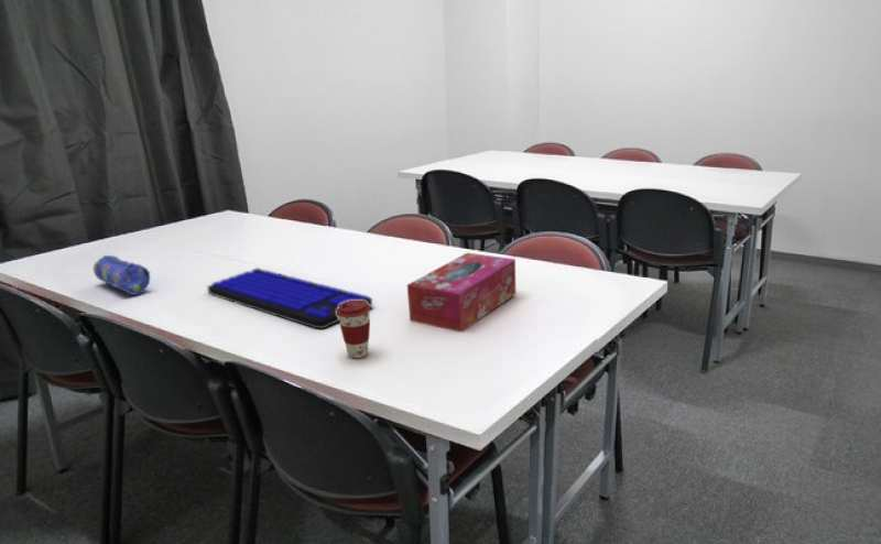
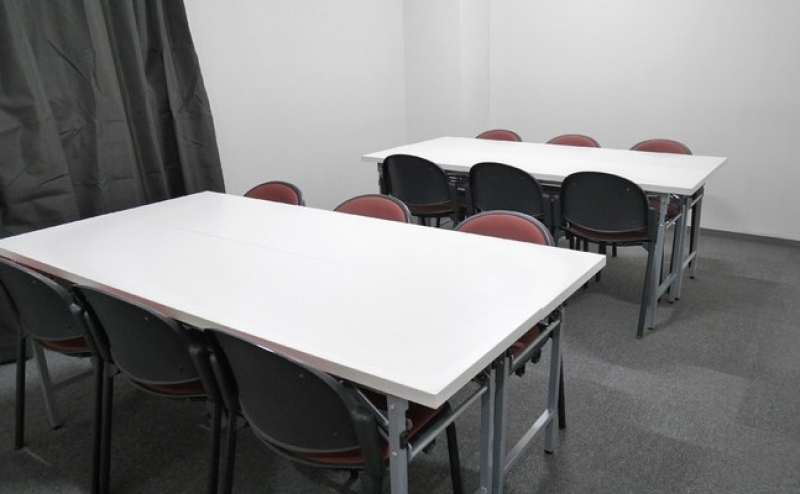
- tissue box [406,252,518,334]
- coffee cup [337,301,371,359]
- pencil case [93,254,152,296]
- keyboard [206,266,373,330]
